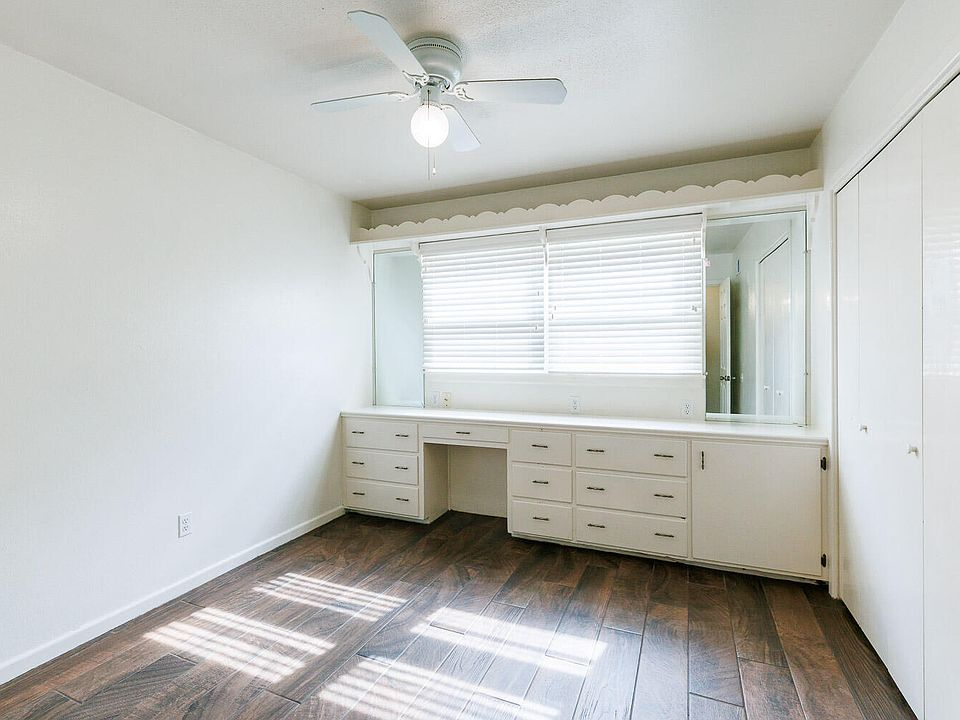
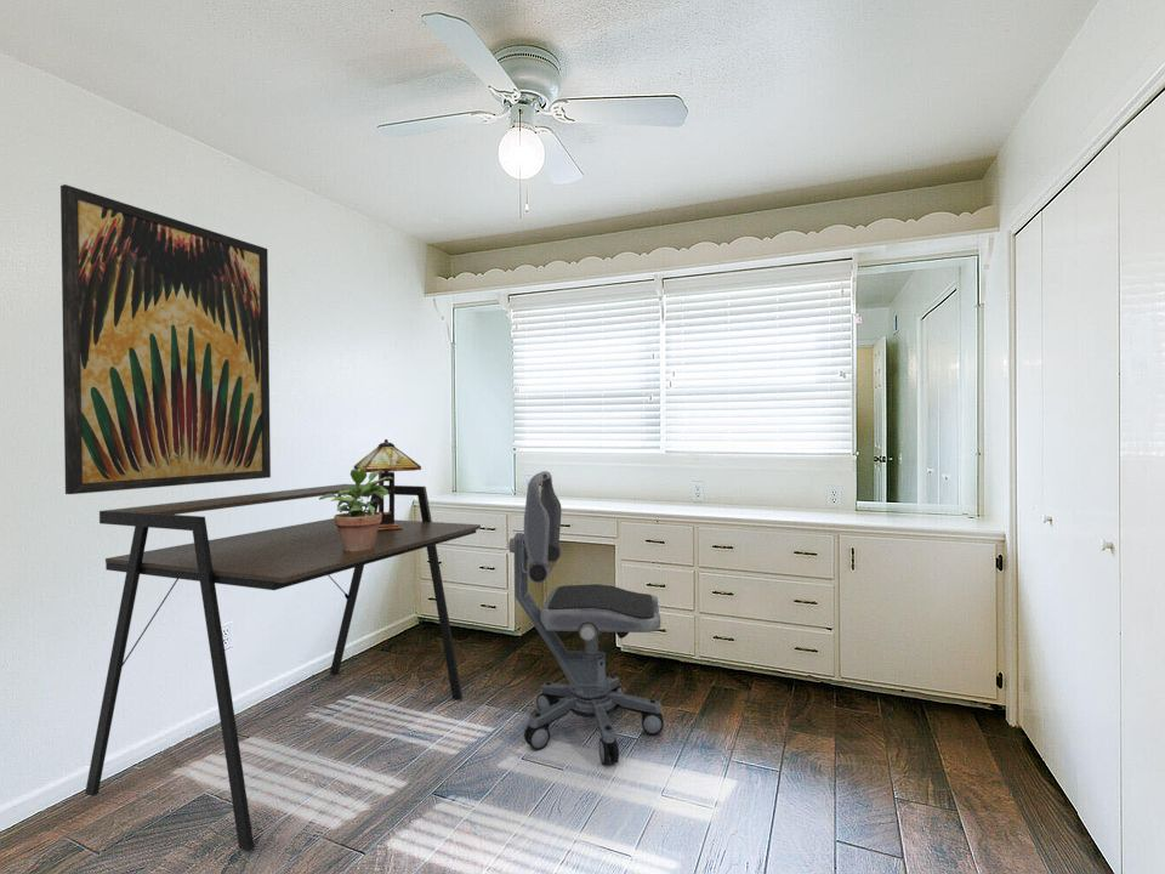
+ office chair [507,470,665,766]
+ desk [84,483,482,852]
+ table lamp [352,438,422,530]
+ potted plant [318,469,393,551]
+ wall art [59,183,272,495]
